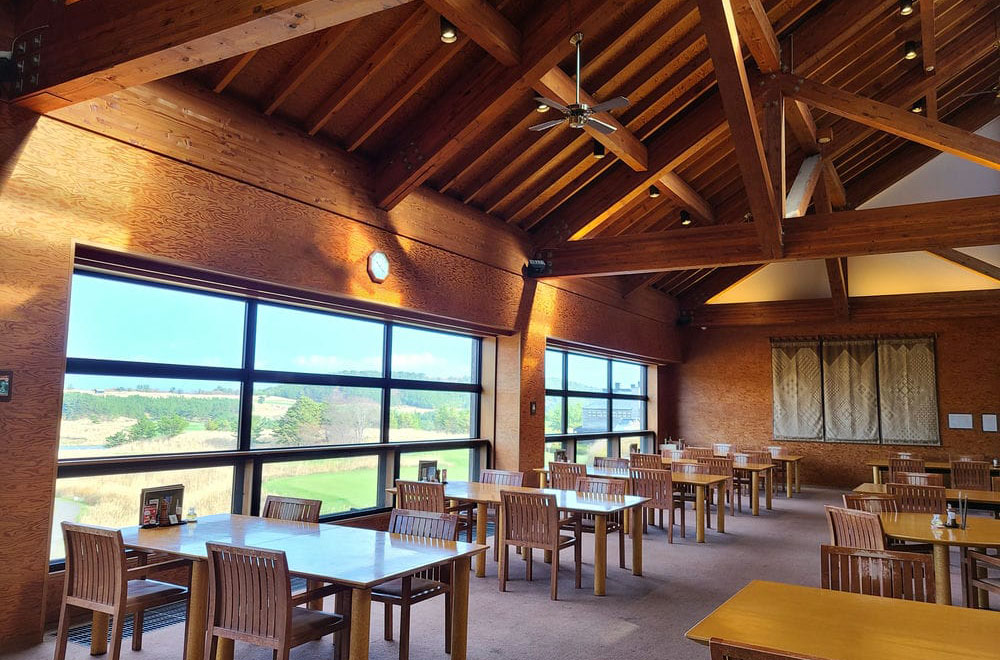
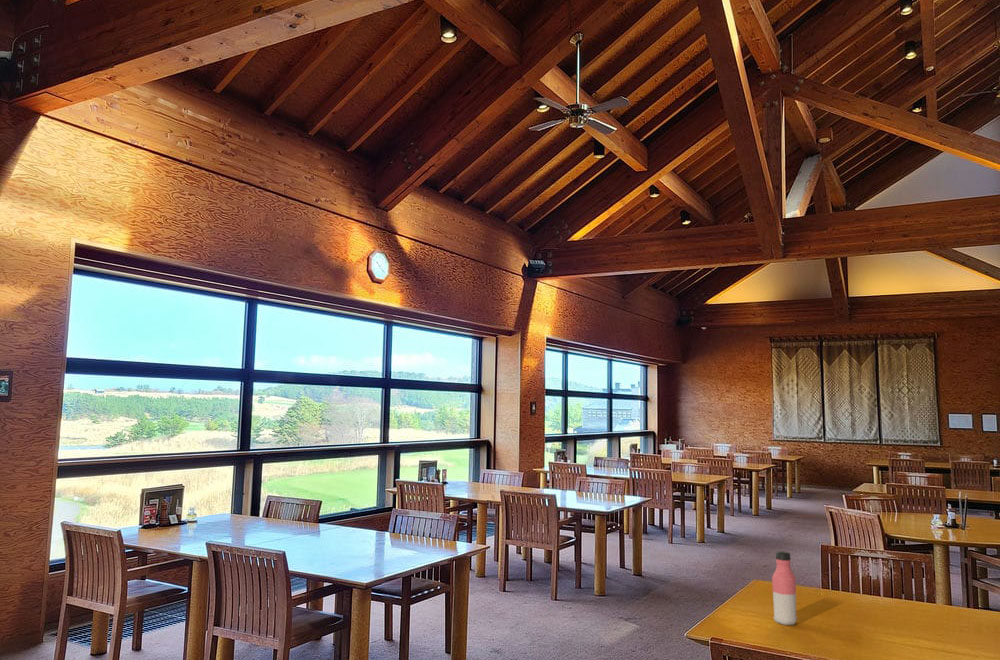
+ water bottle [771,550,798,626]
